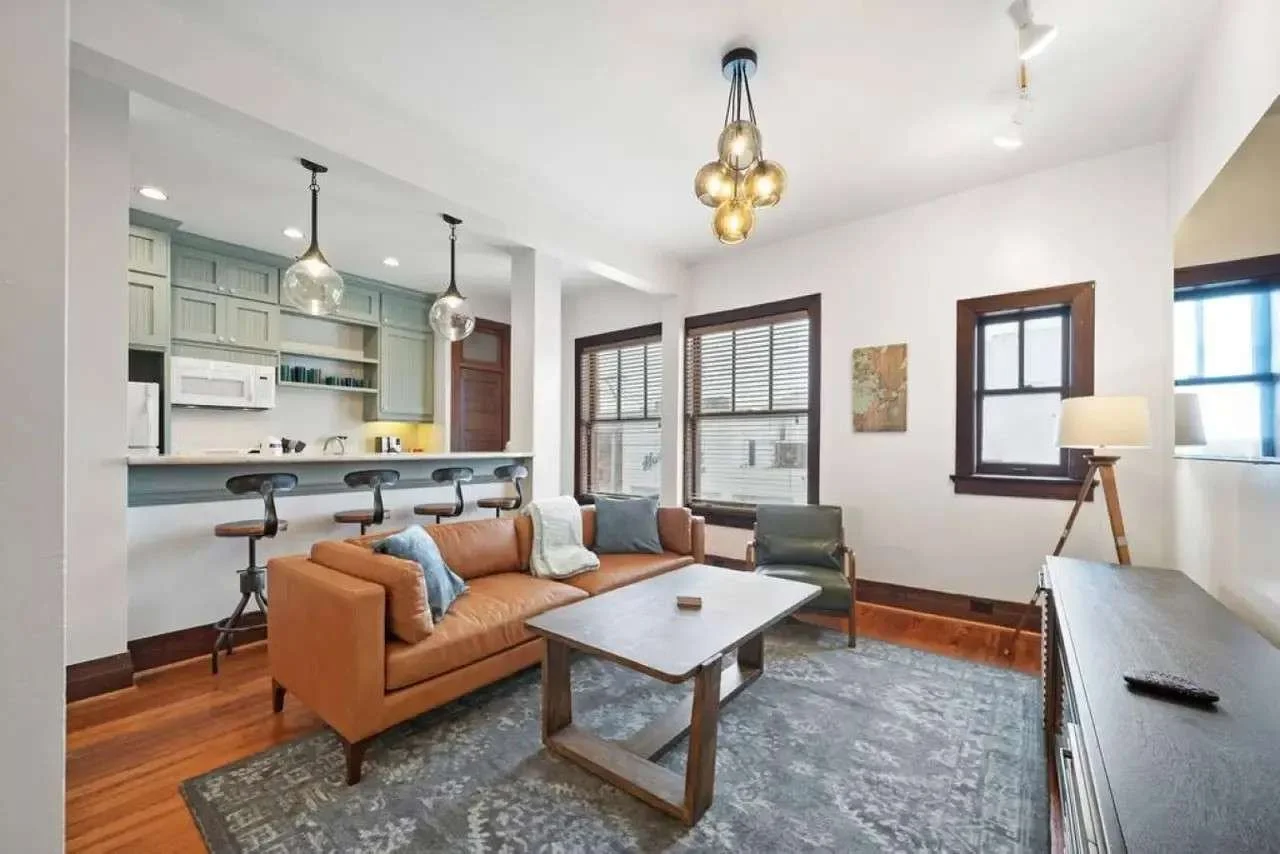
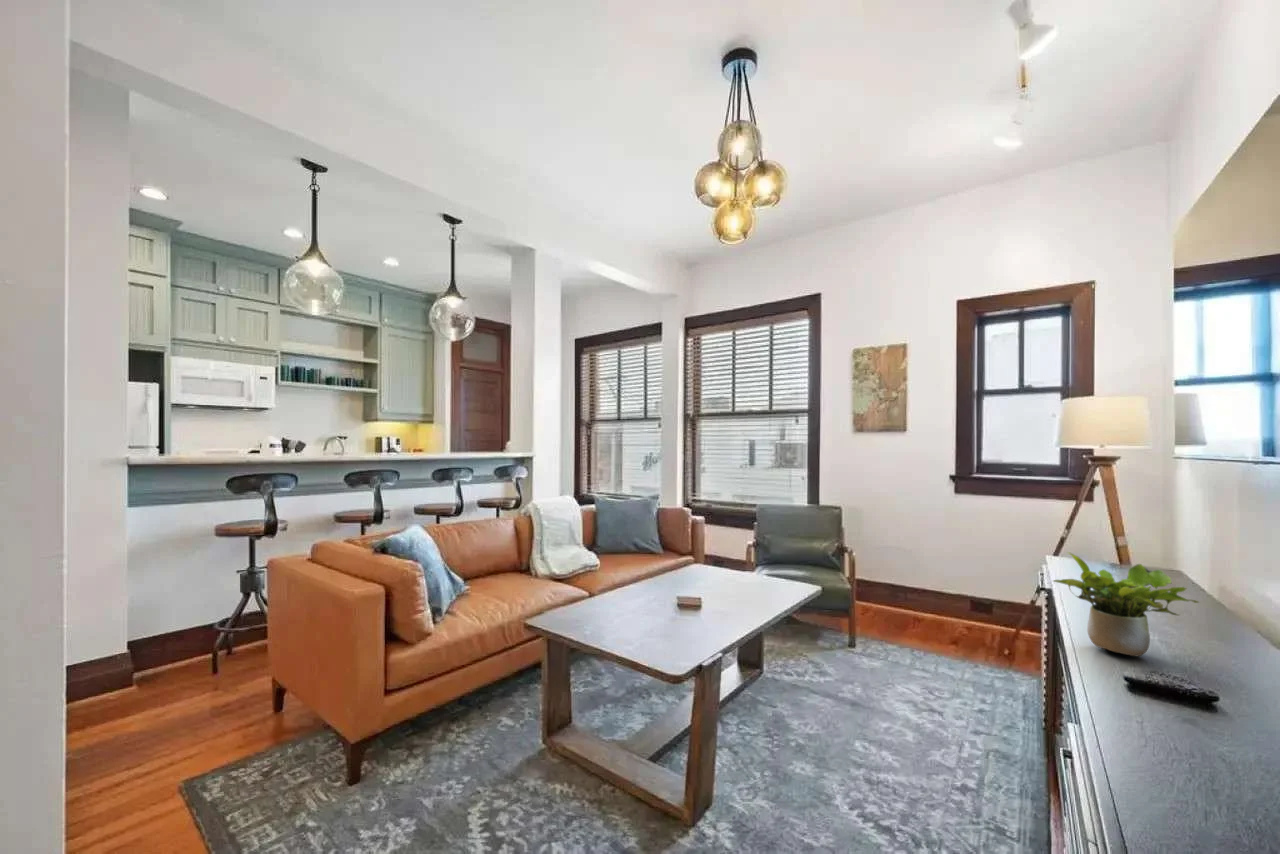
+ potted plant [1052,551,1200,657]
